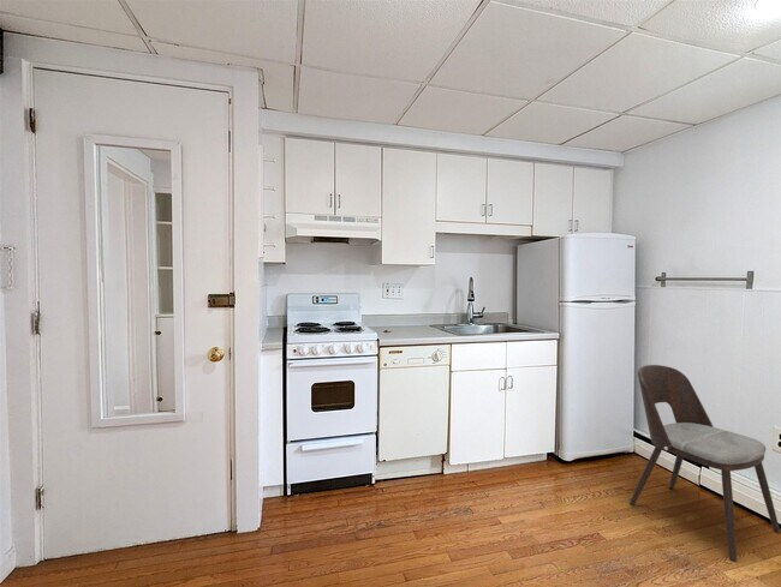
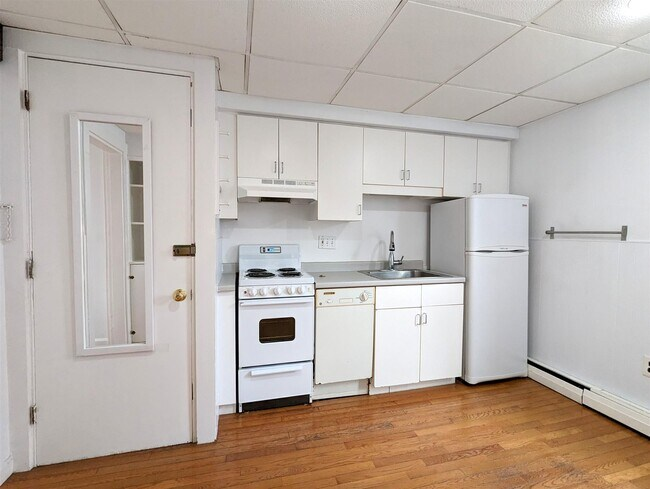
- dining chair [628,364,781,563]
